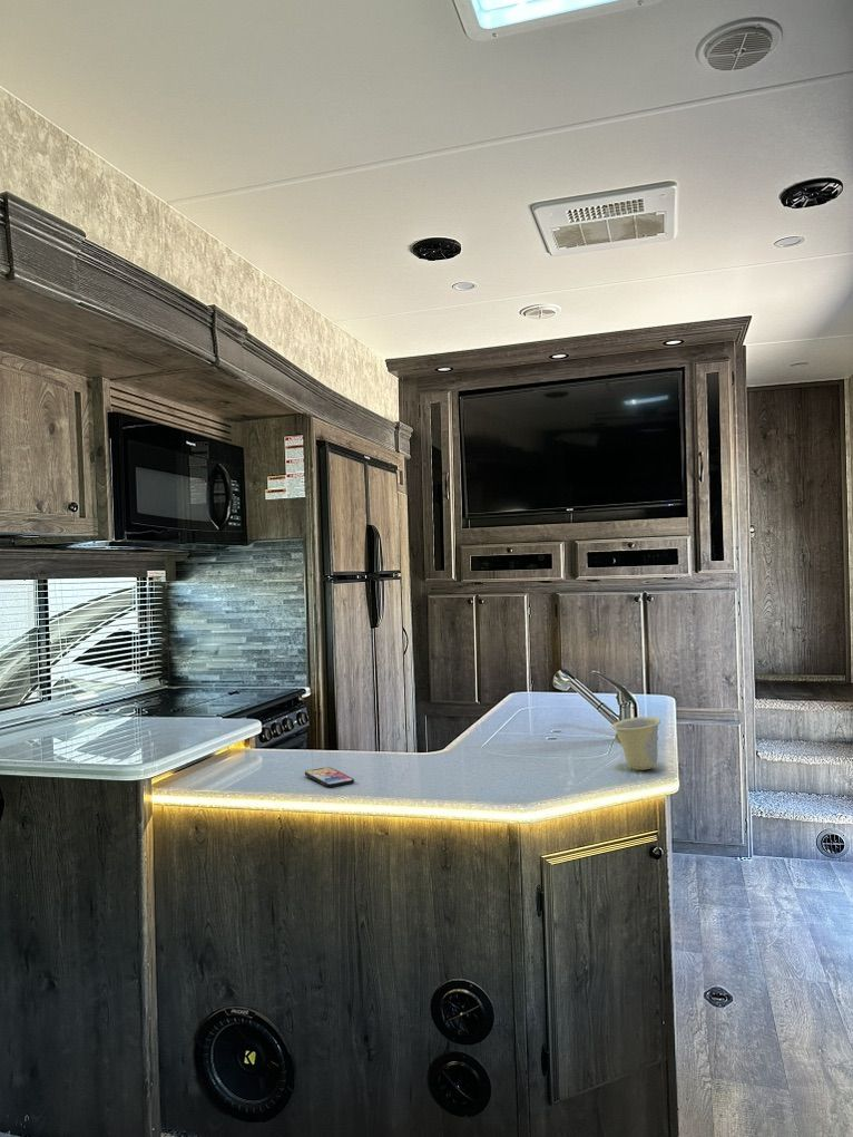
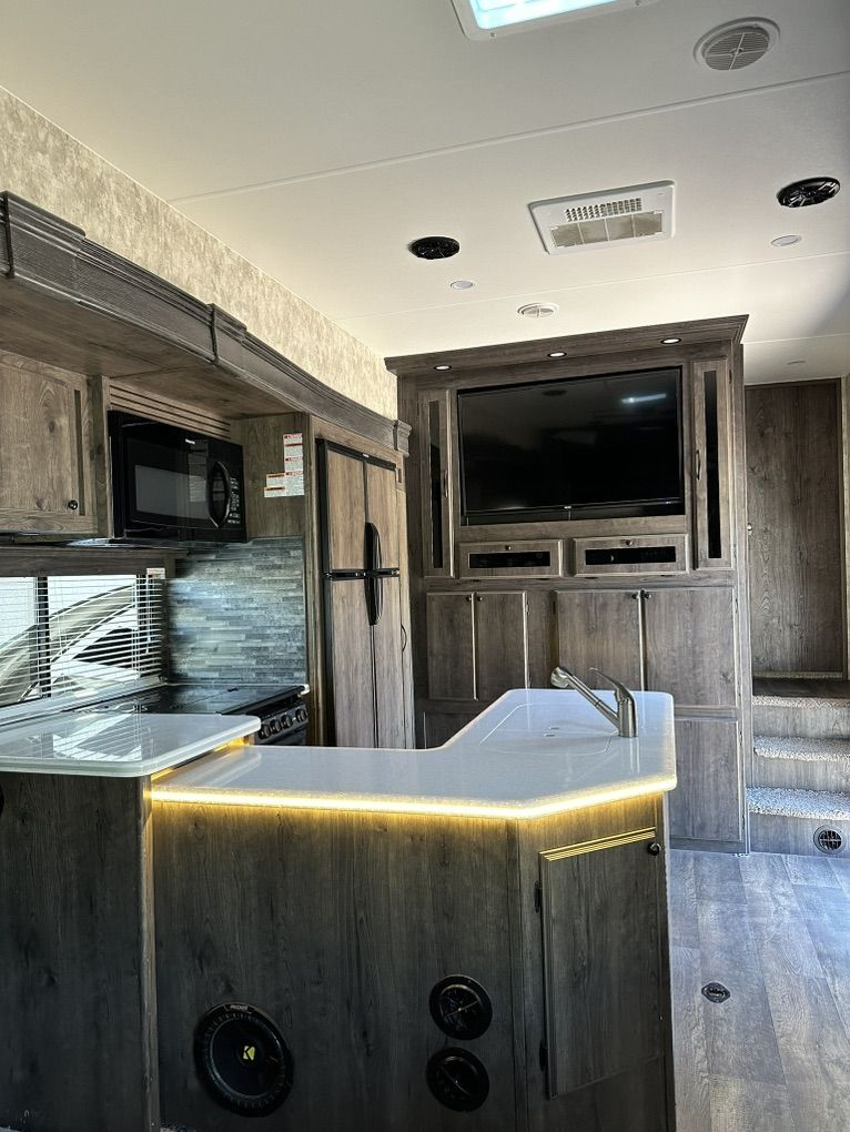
- smartphone [304,766,355,788]
- cup [610,716,661,771]
